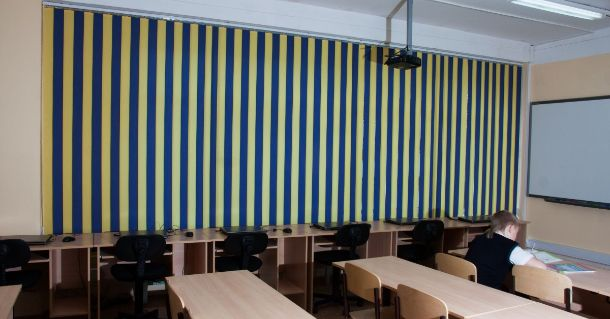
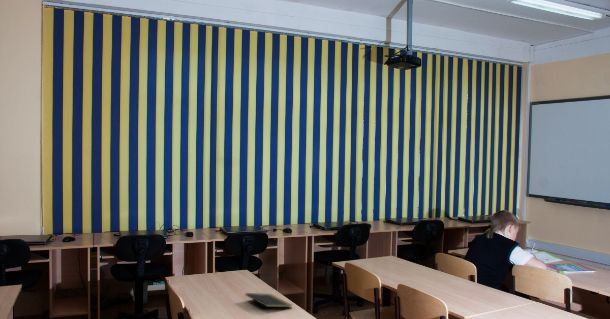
+ notepad [244,292,293,314]
